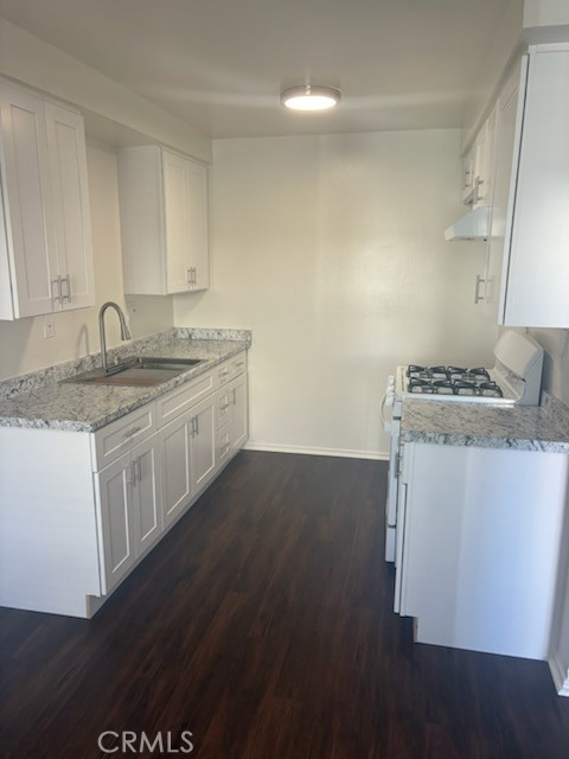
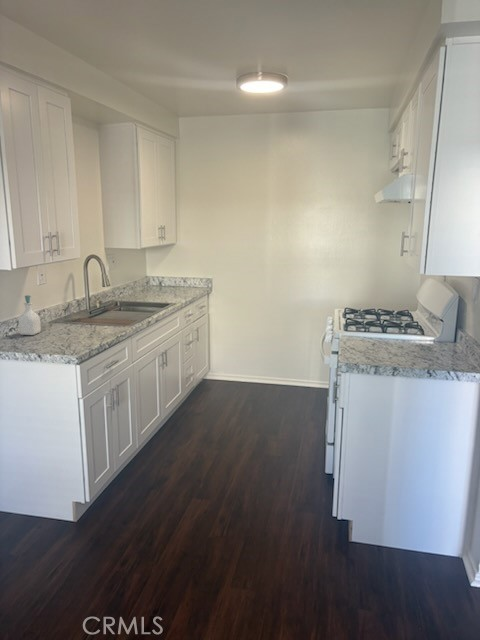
+ soap bottle [17,294,42,336]
